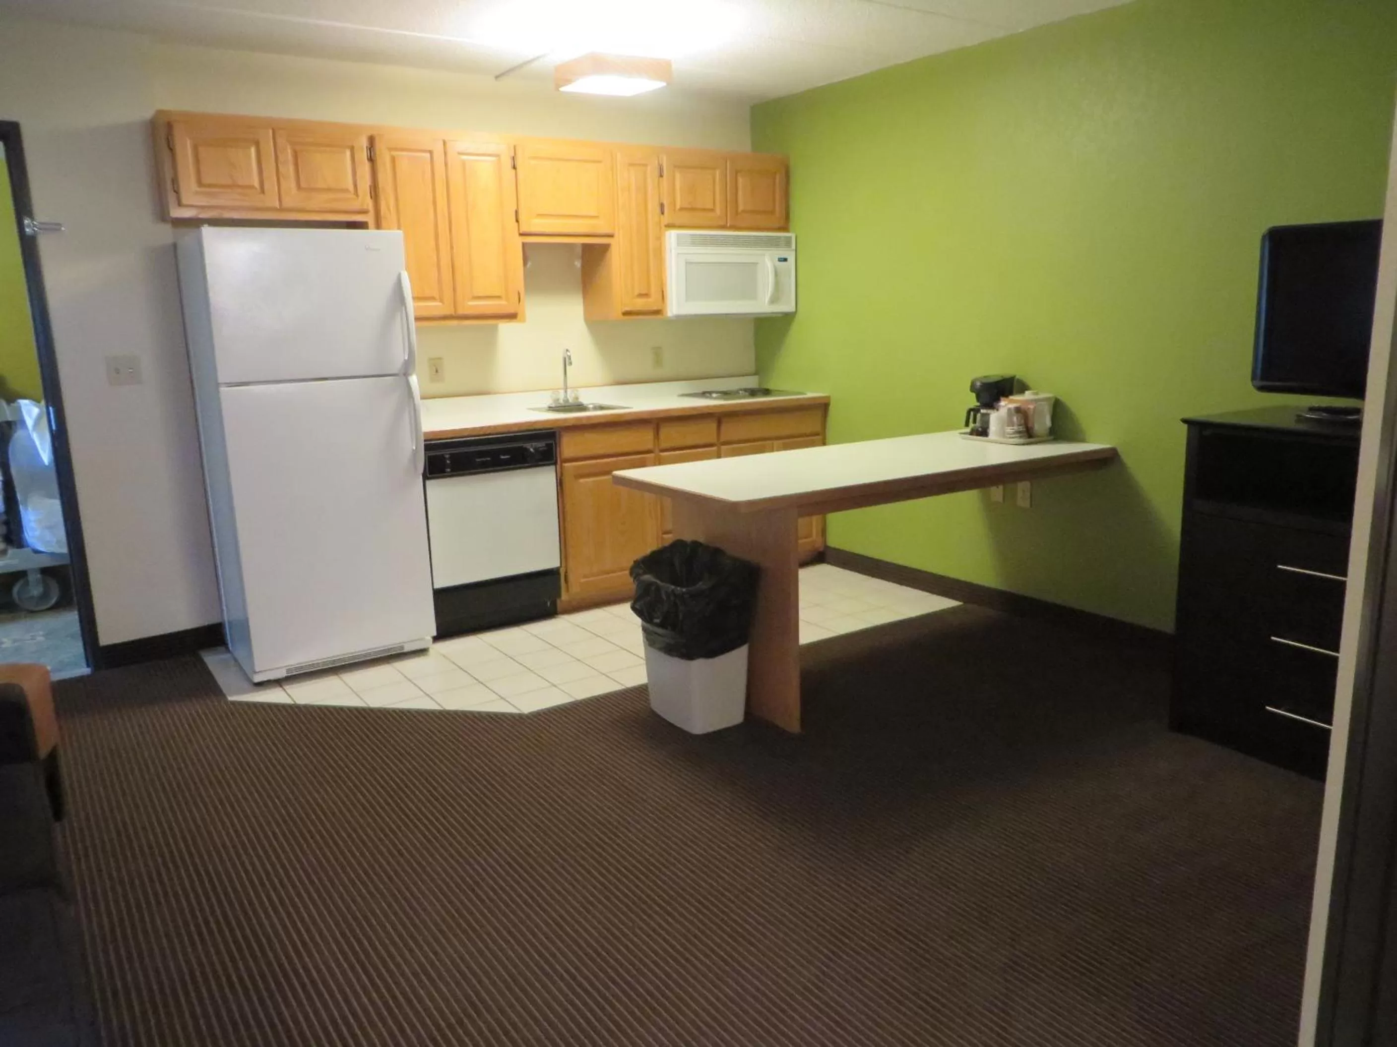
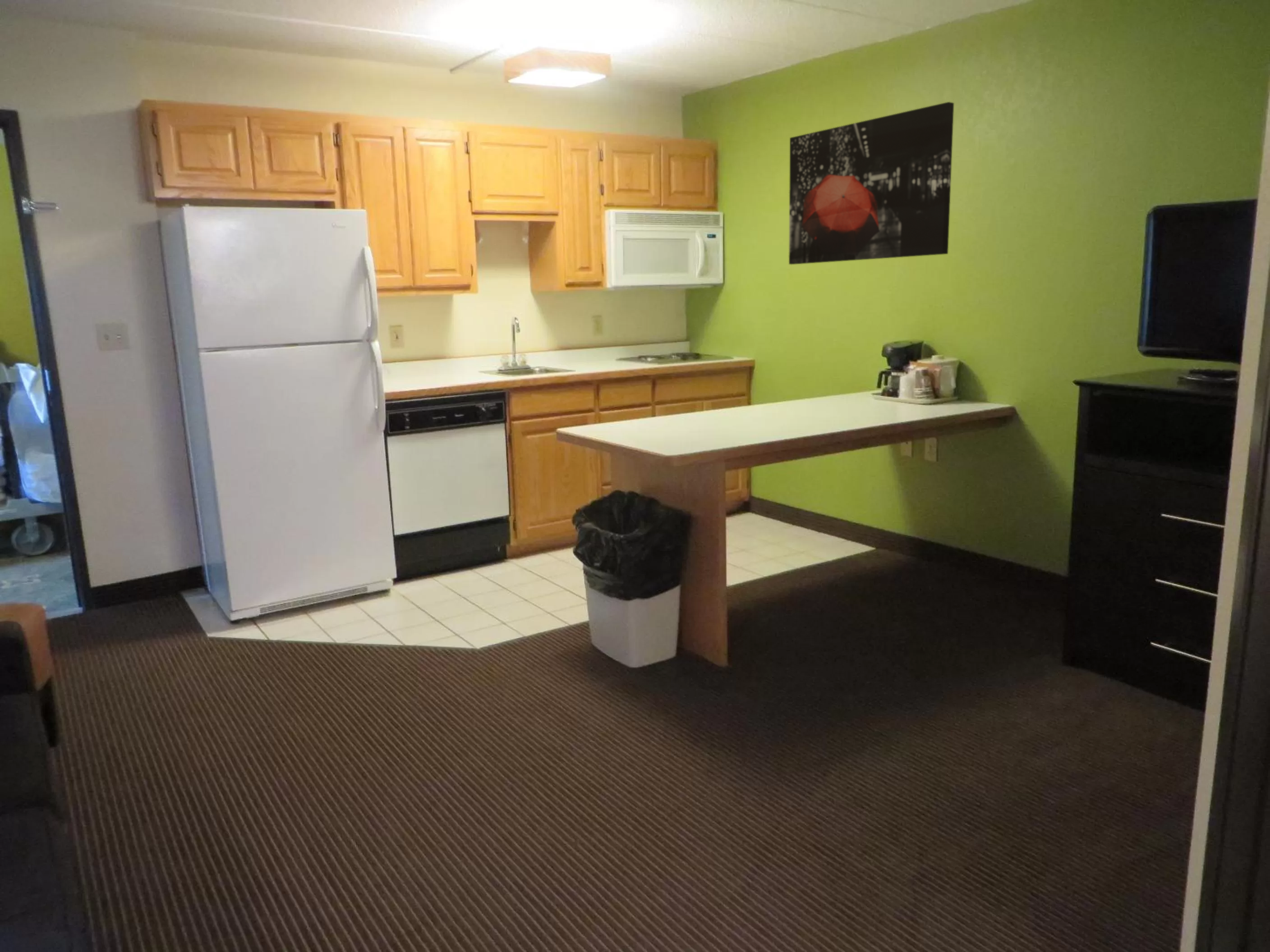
+ wall art [788,101,954,265]
